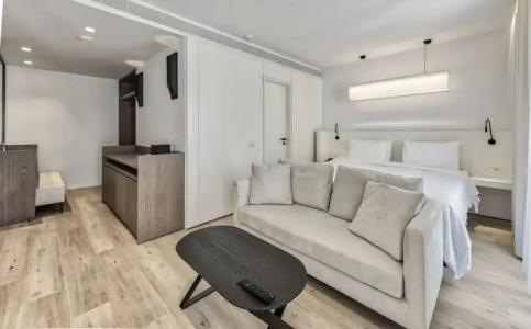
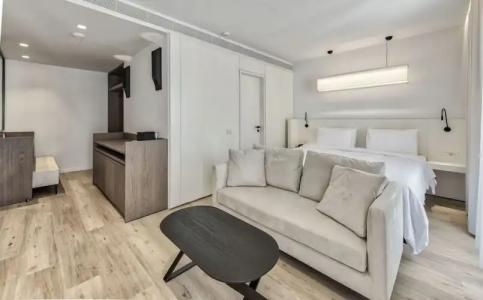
- remote control [236,279,276,304]
